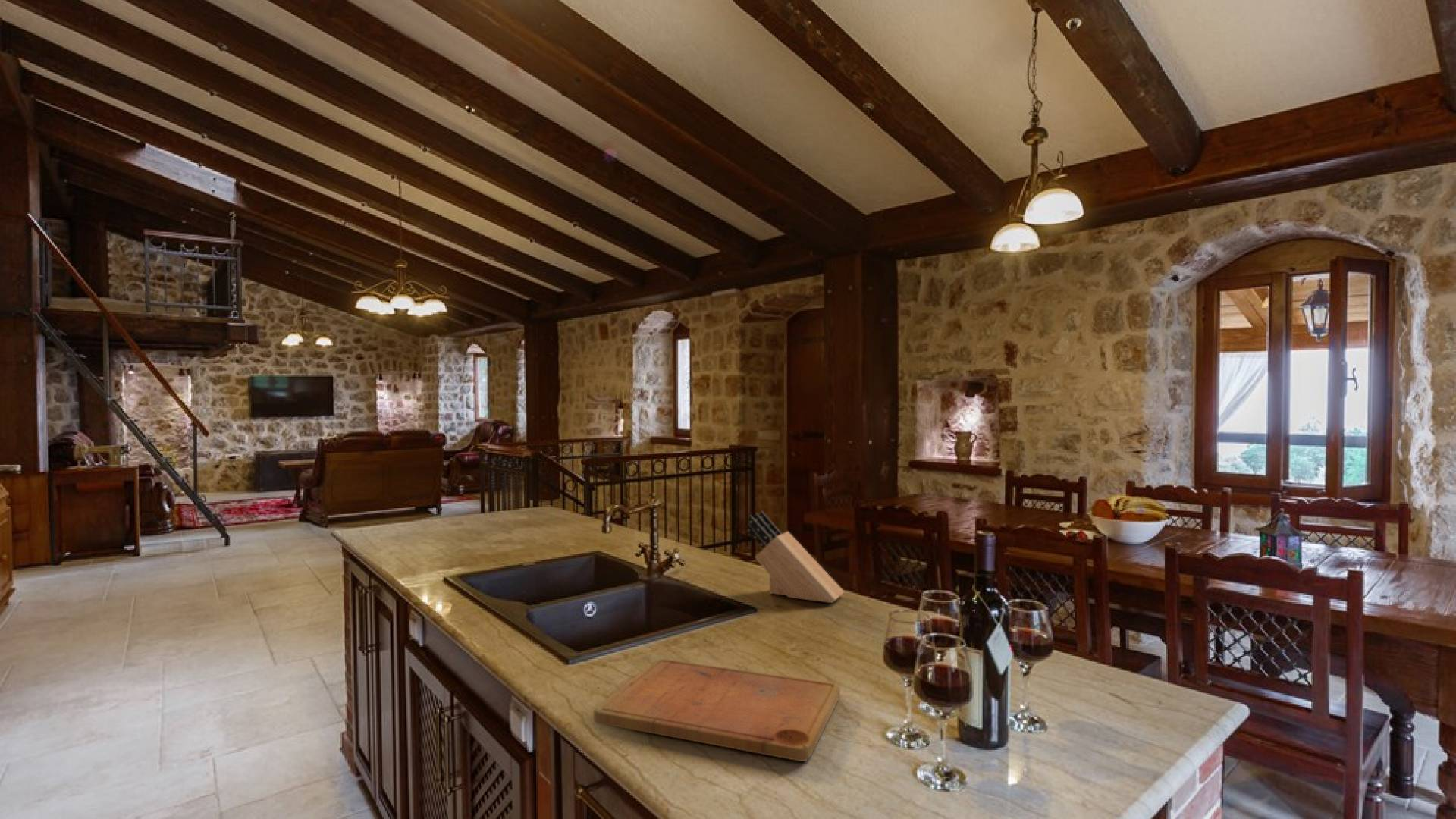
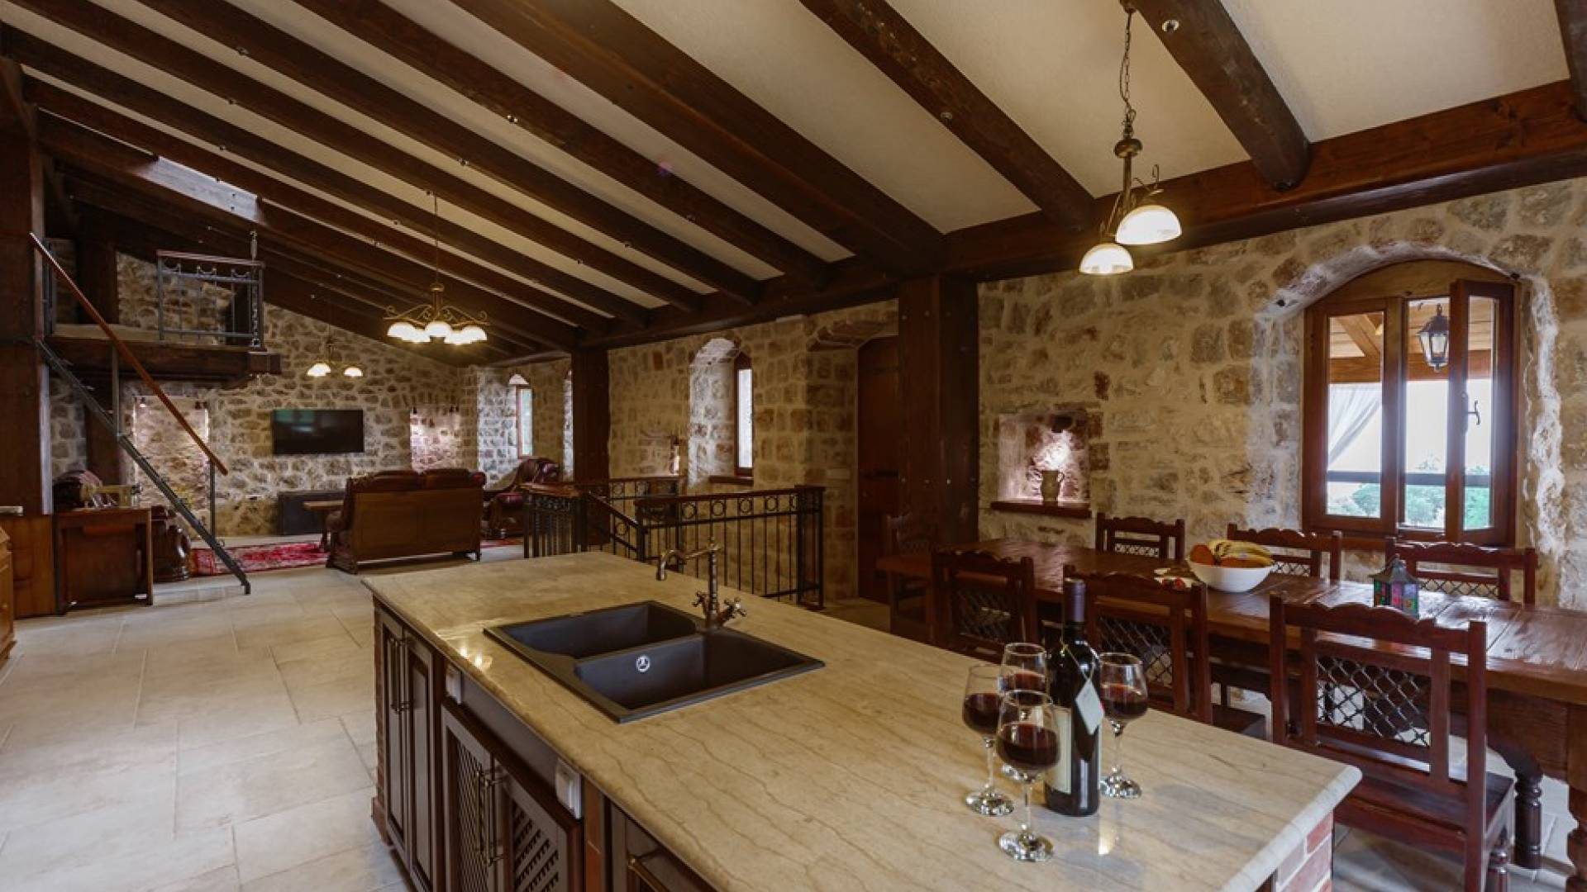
- knife block [746,510,845,604]
- cutting board [593,658,841,762]
